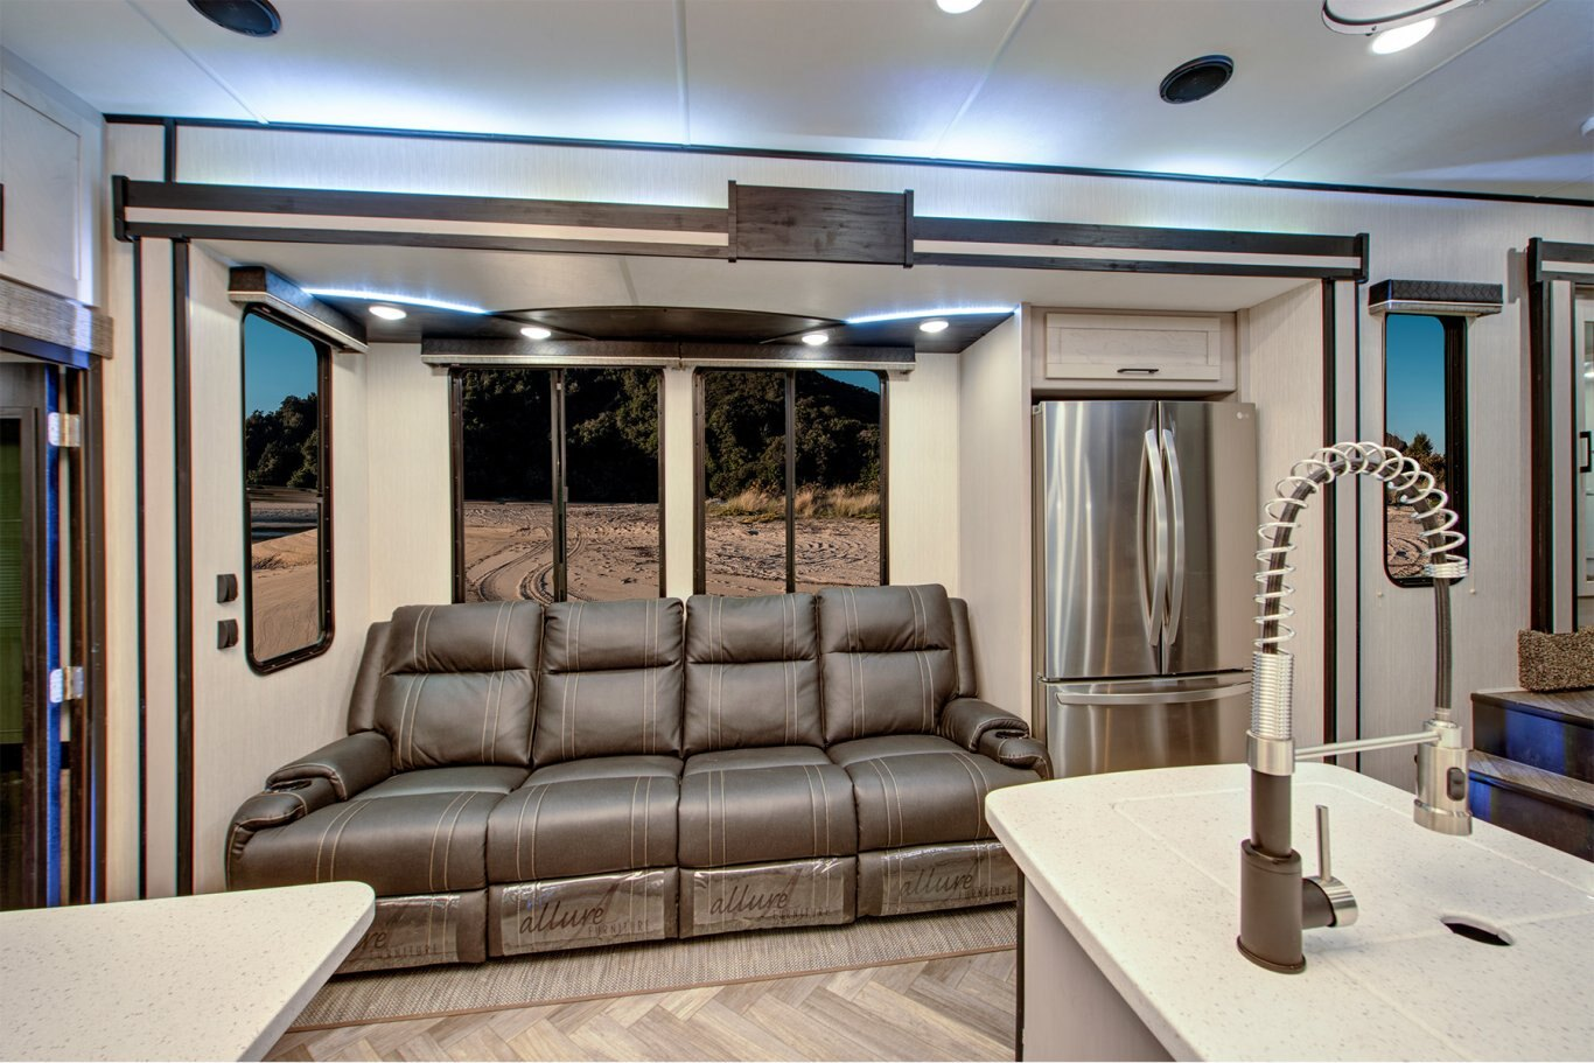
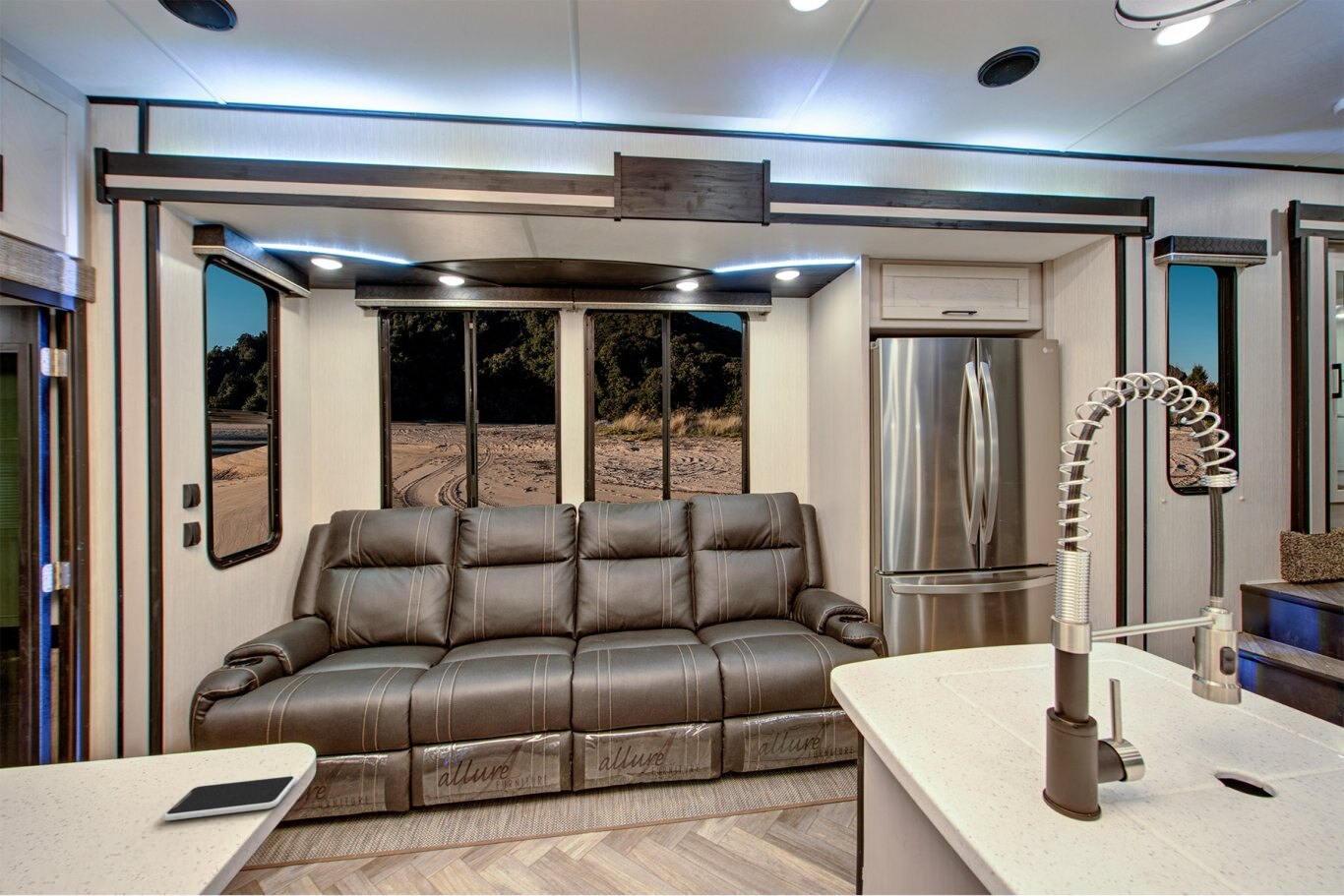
+ smartphone [162,775,297,821]
